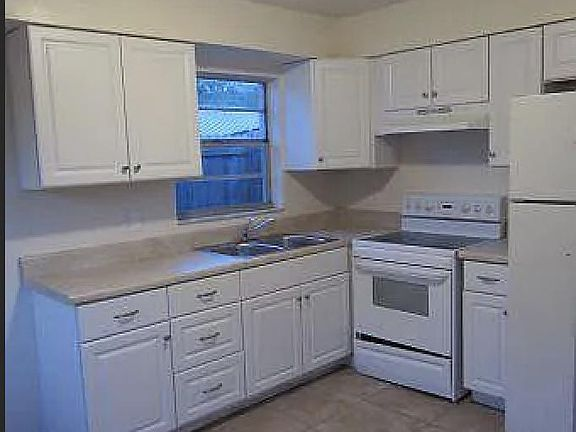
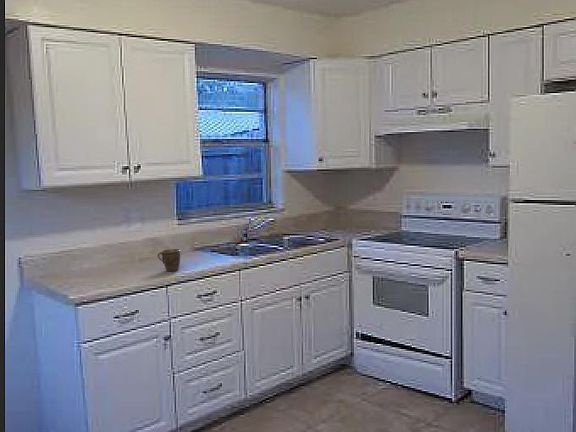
+ mug [157,248,182,272]
